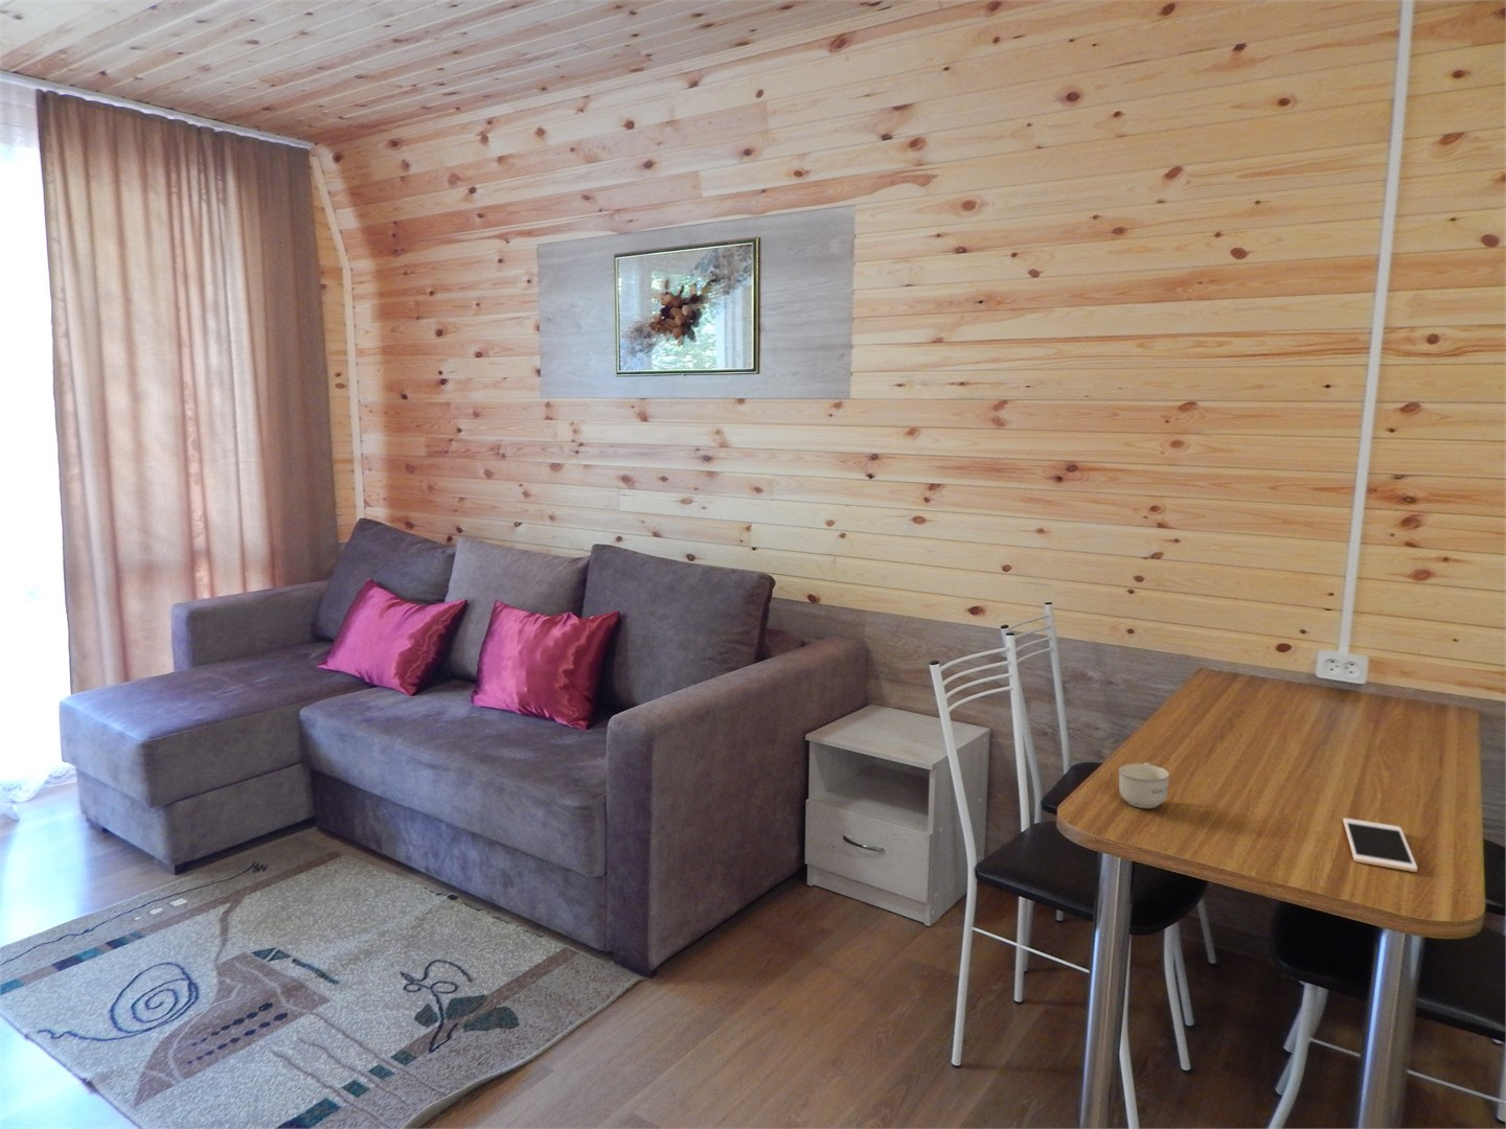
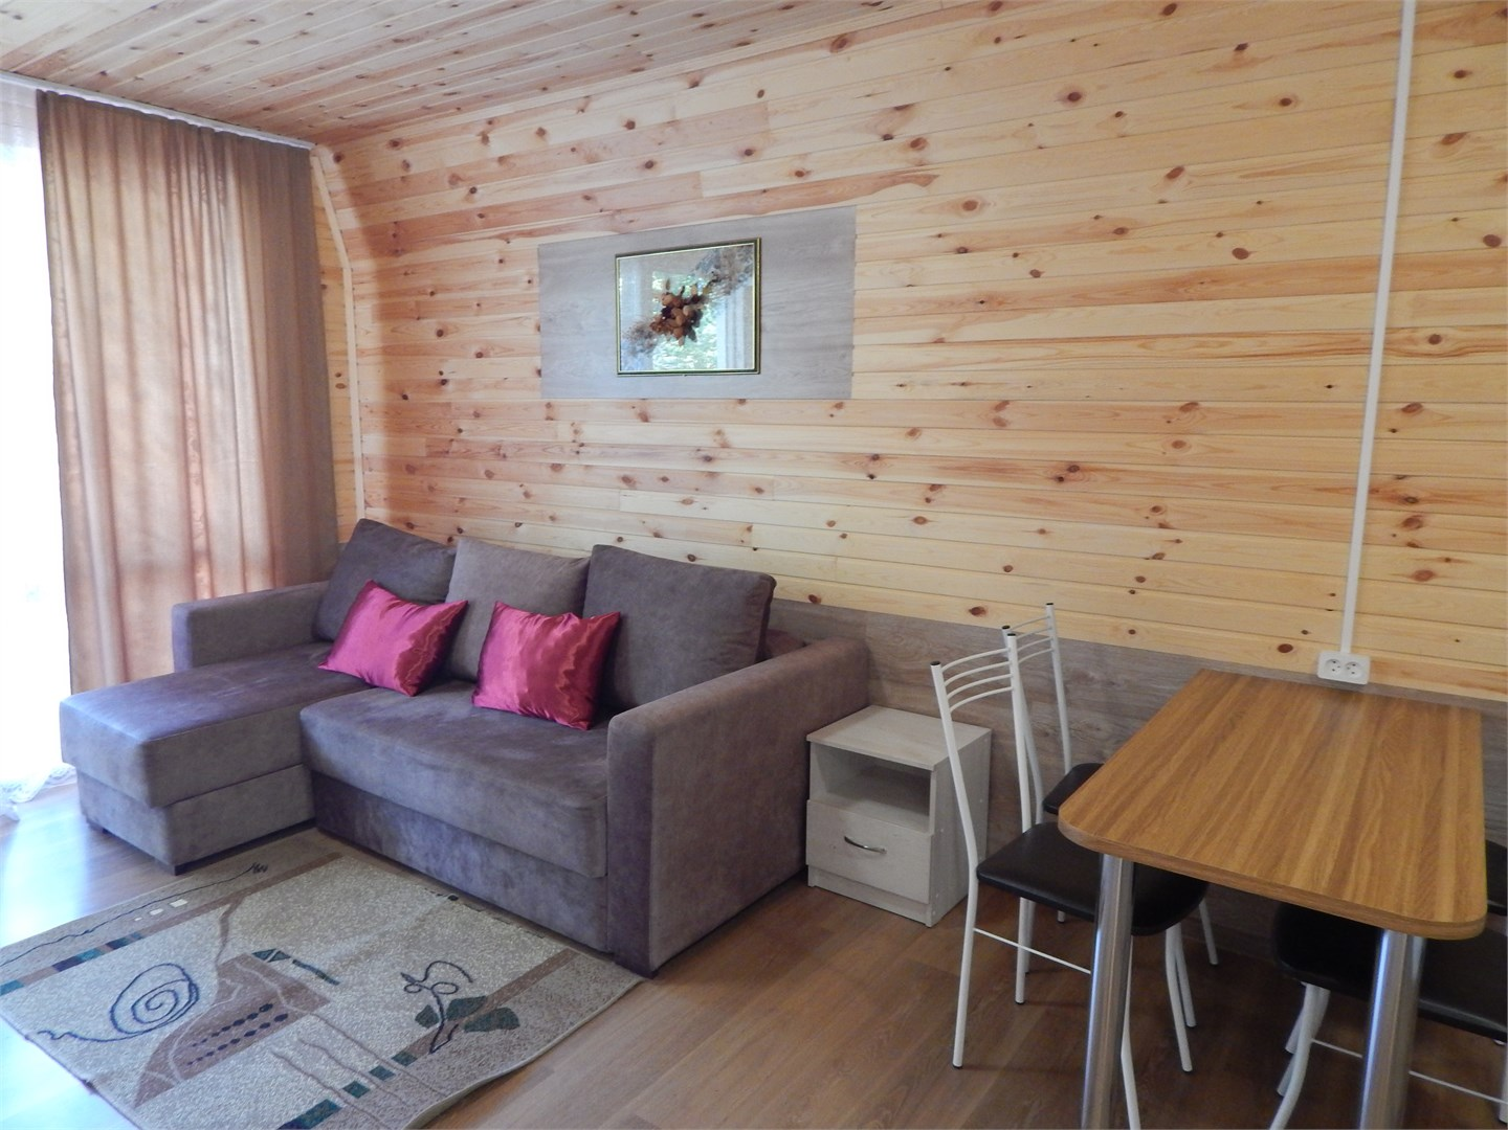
- cell phone [1342,817,1418,873]
- cup [1118,761,1170,809]
